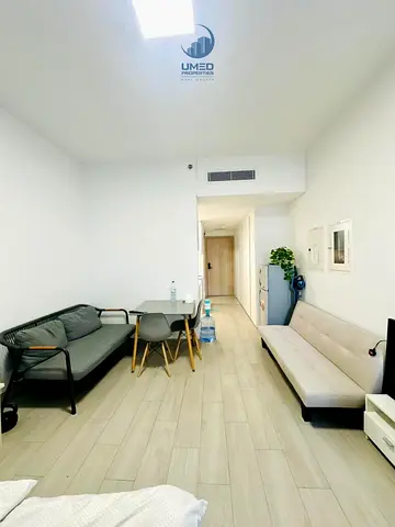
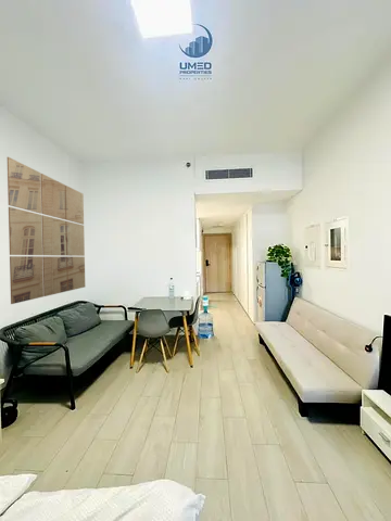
+ wall art [7,156,86,305]
